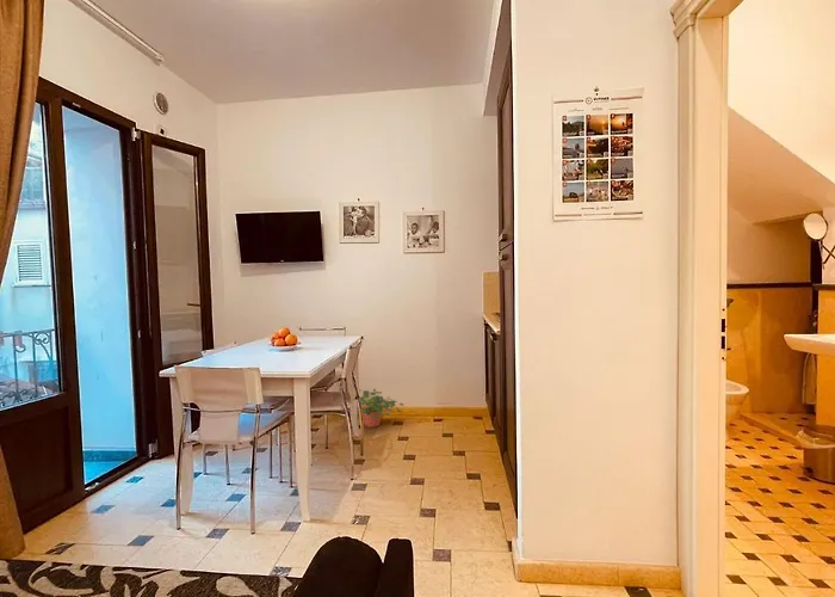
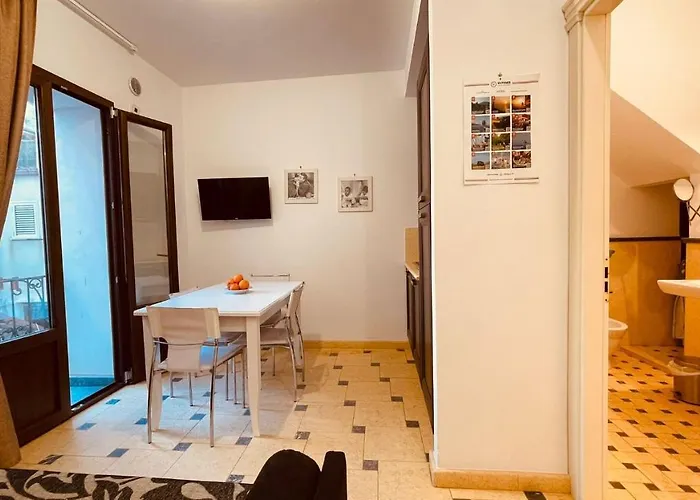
- potted plant [358,388,406,429]
